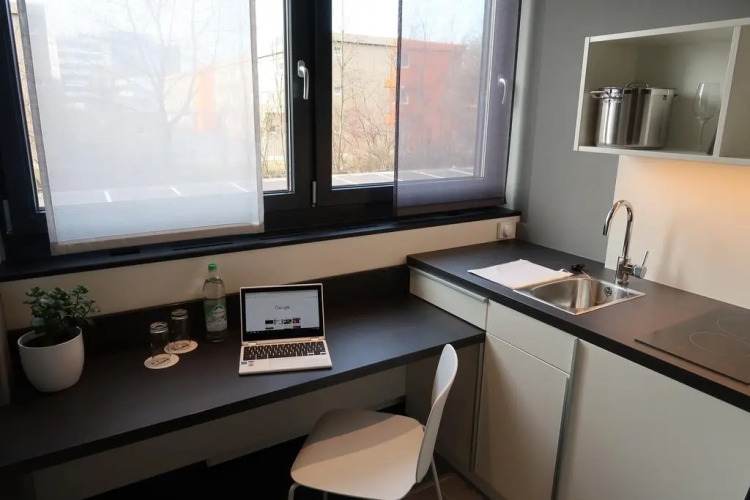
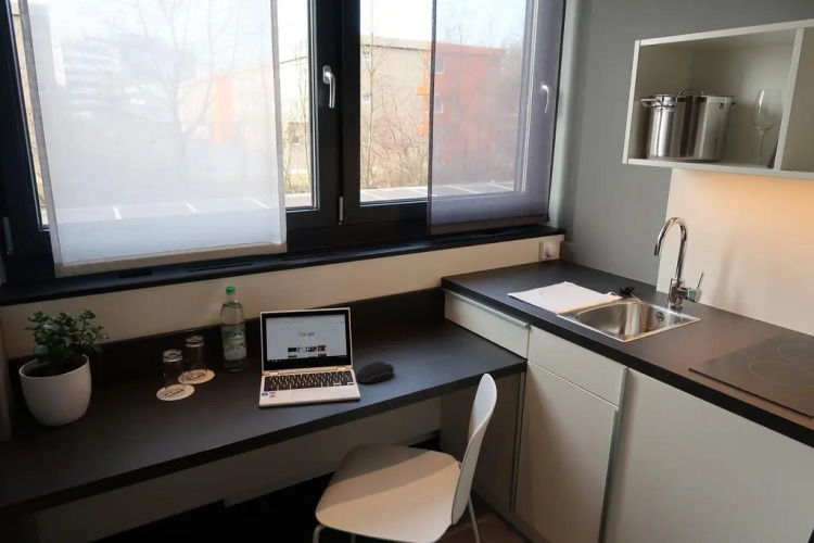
+ computer mouse [354,361,395,384]
